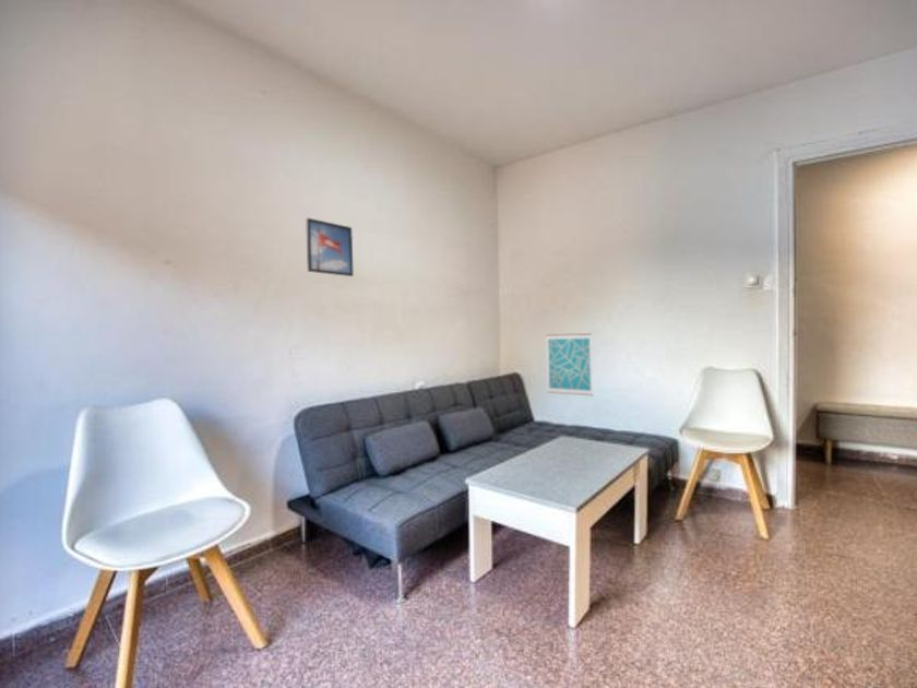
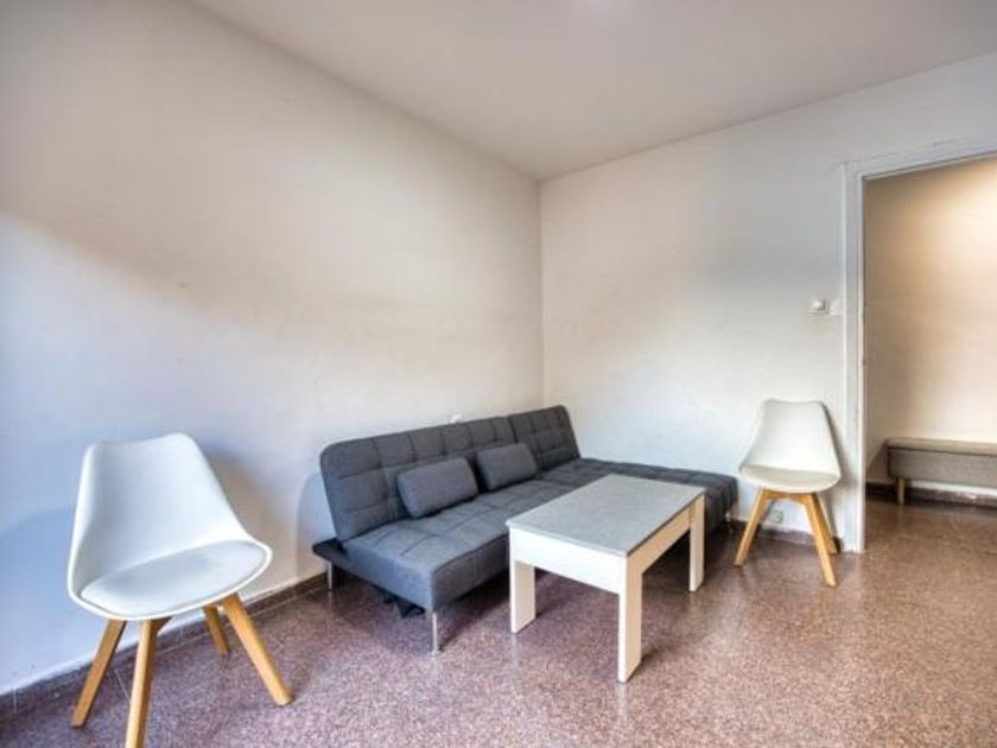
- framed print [305,217,355,277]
- wall art [545,332,594,396]
